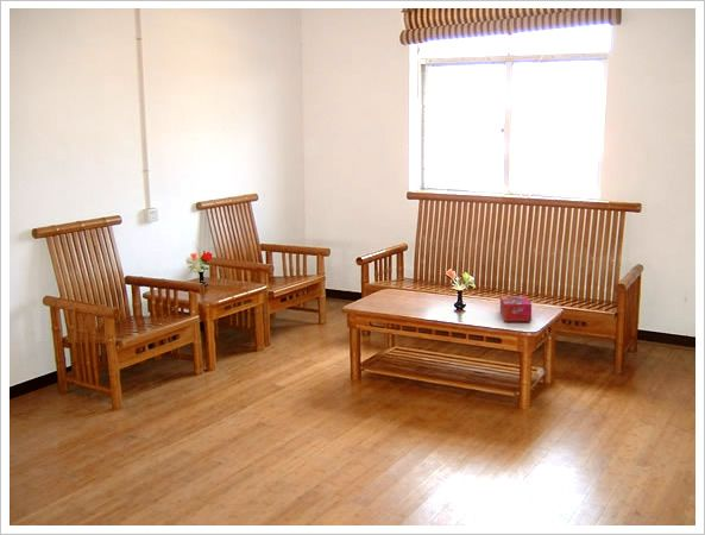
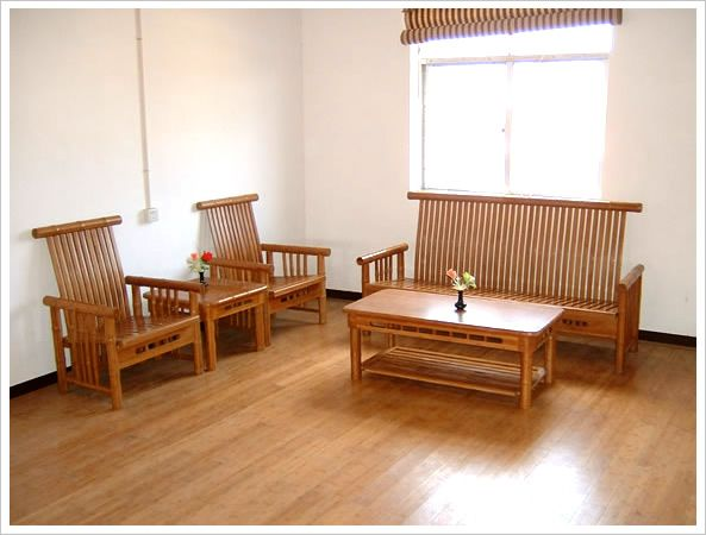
- tissue box [499,295,533,322]
